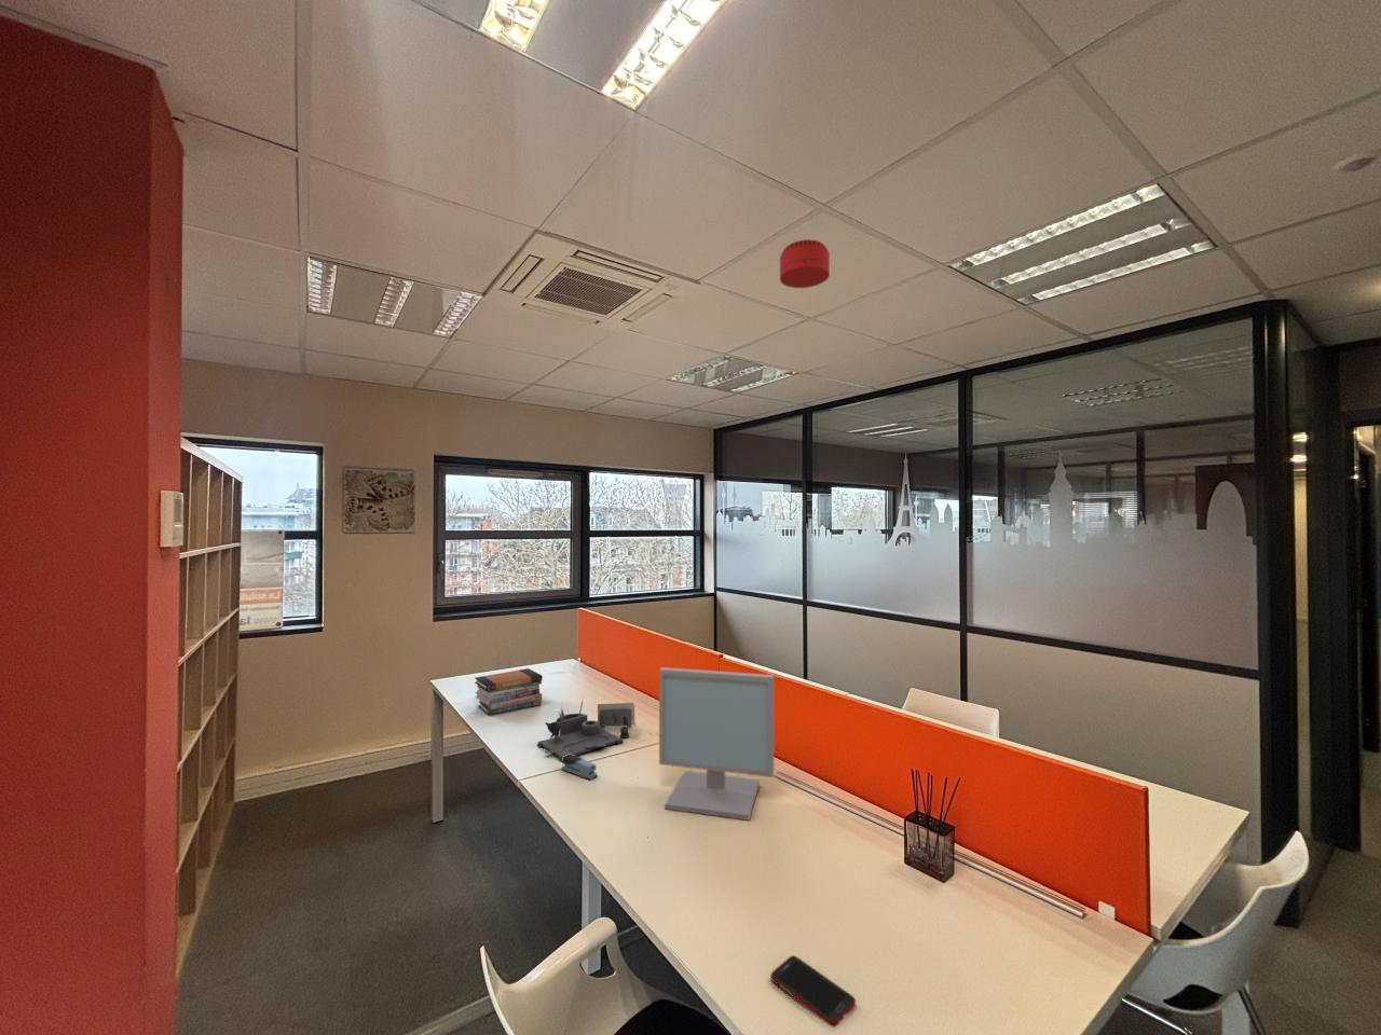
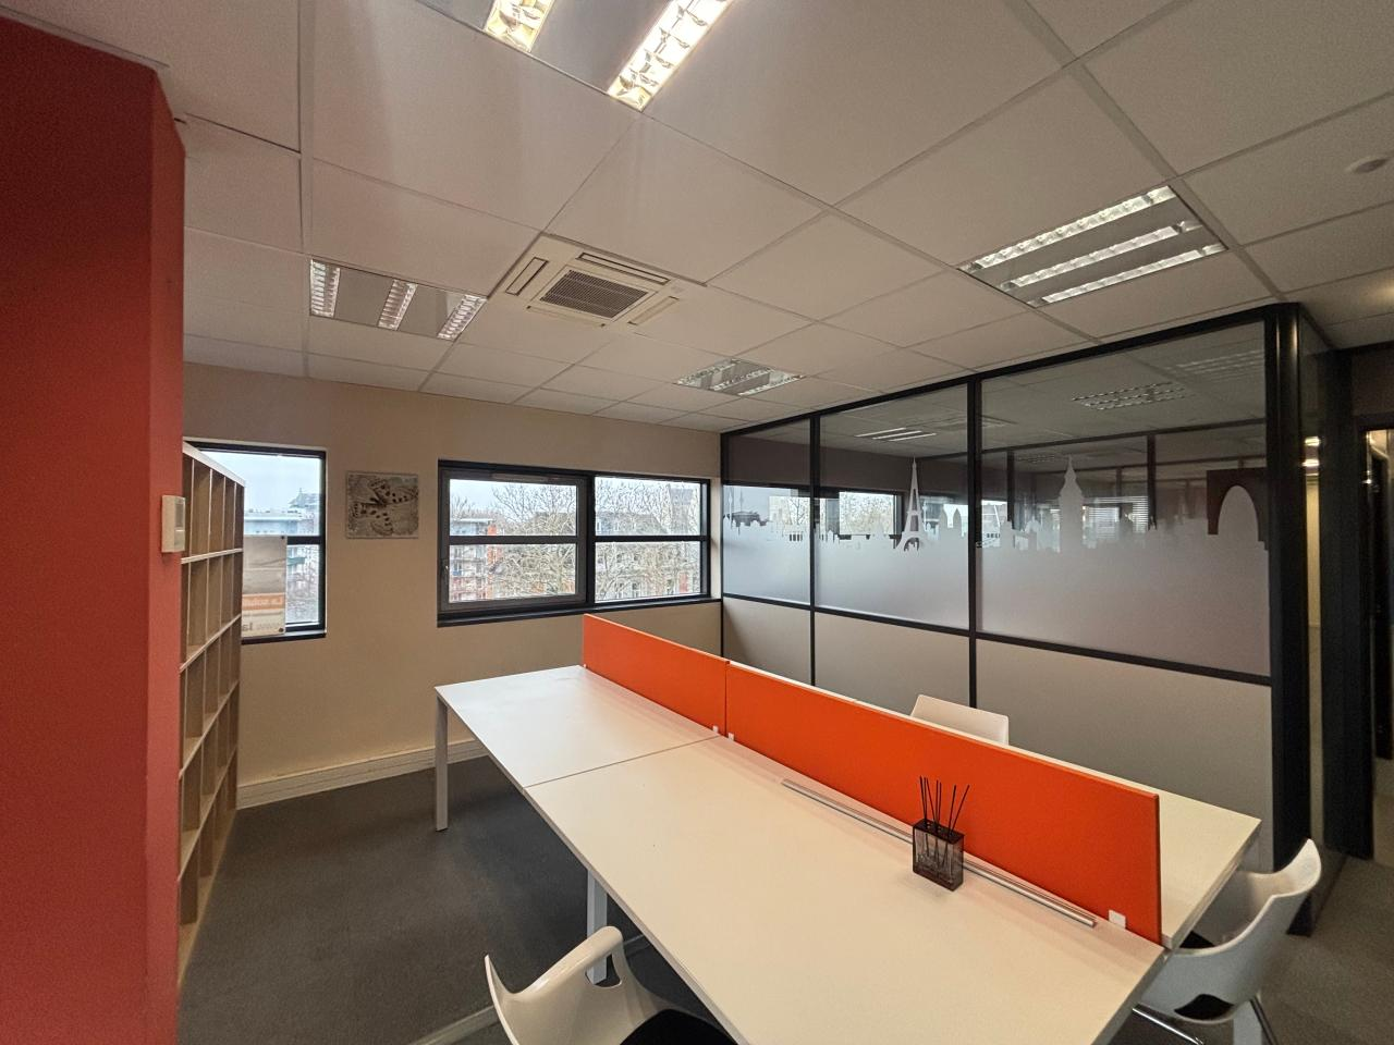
- book stack [474,668,544,715]
- desk organizer [536,697,636,762]
- cell phone [769,955,857,1028]
- computer monitor [658,666,774,822]
- stapler [560,753,599,781]
- smoke detector [779,238,831,289]
